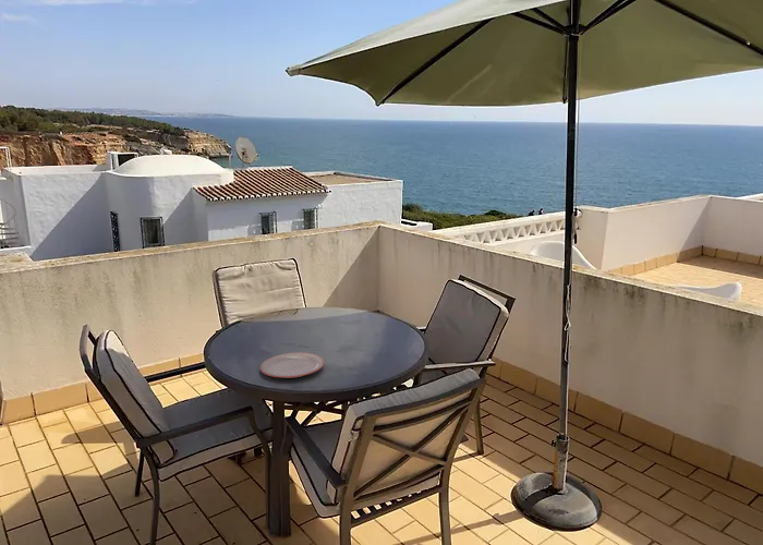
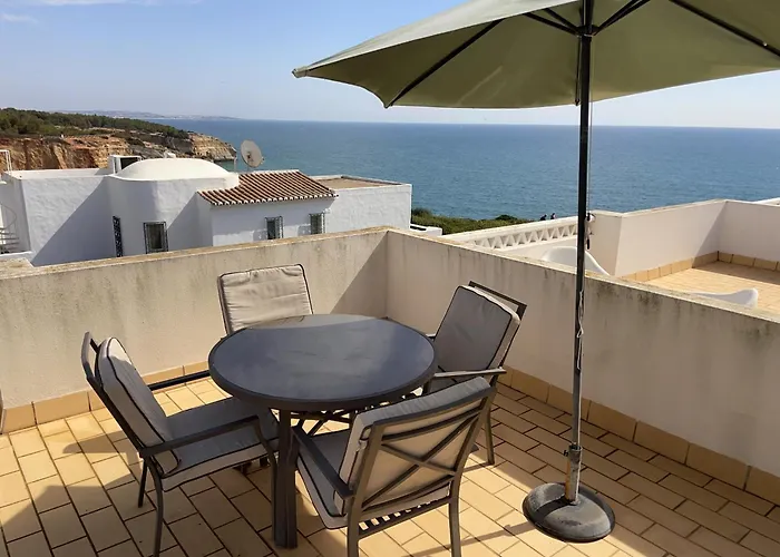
- plate [259,351,325,379]
